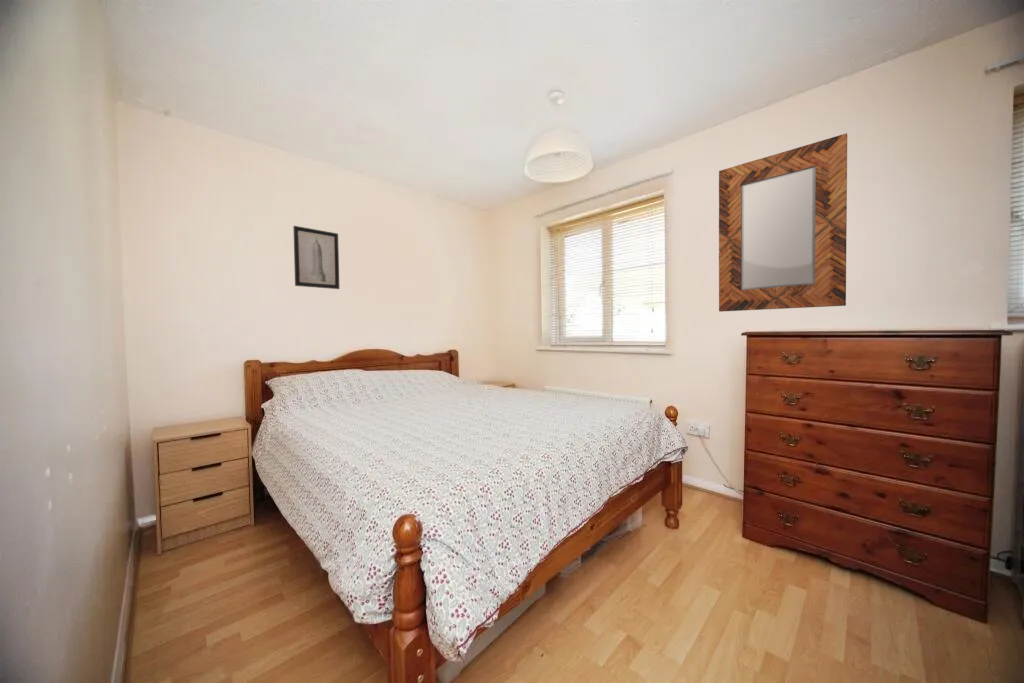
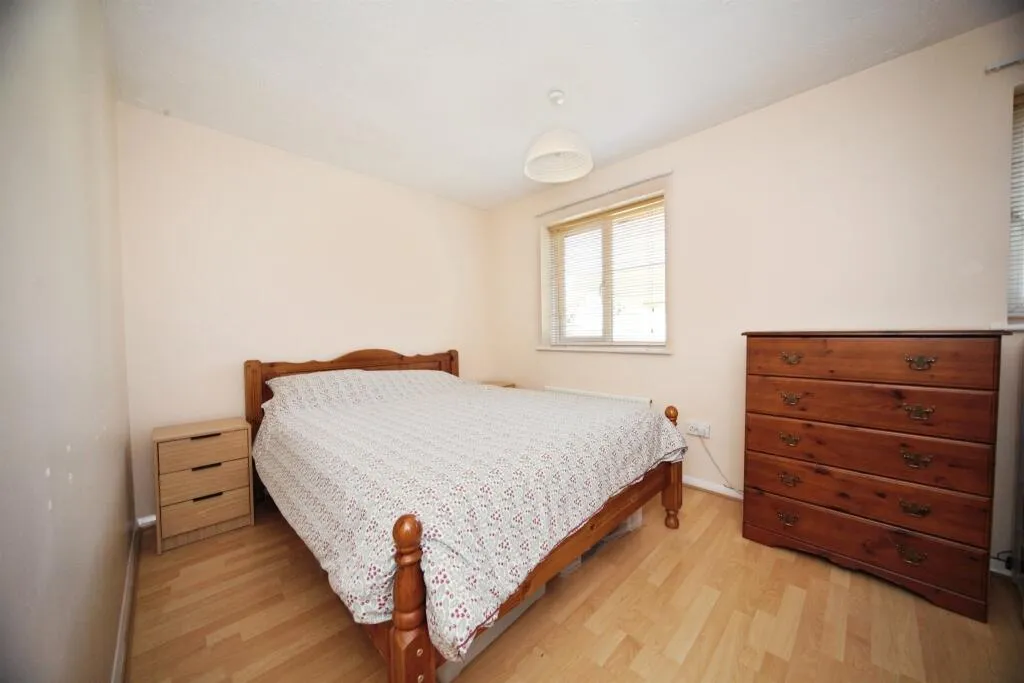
- home mirror [718,132,848,313]
- wall art [292,225,340,290]
